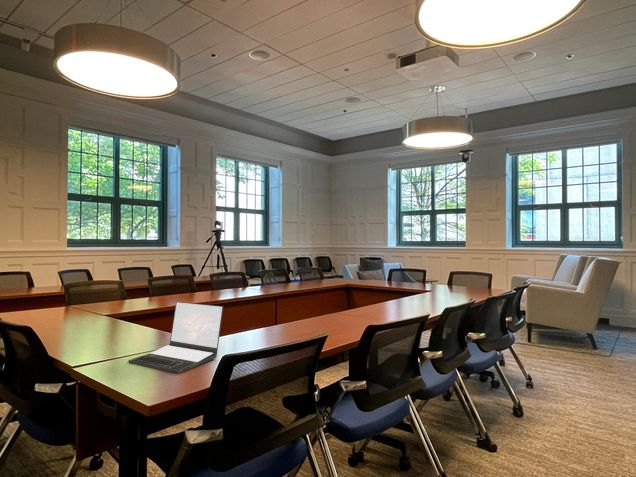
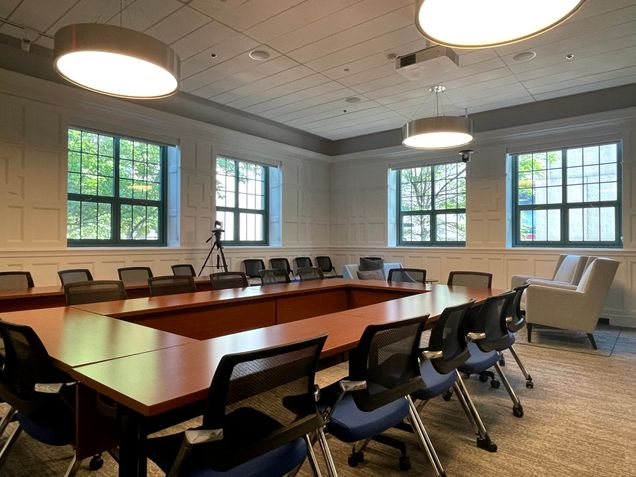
- laptop [128,301,224,374]
